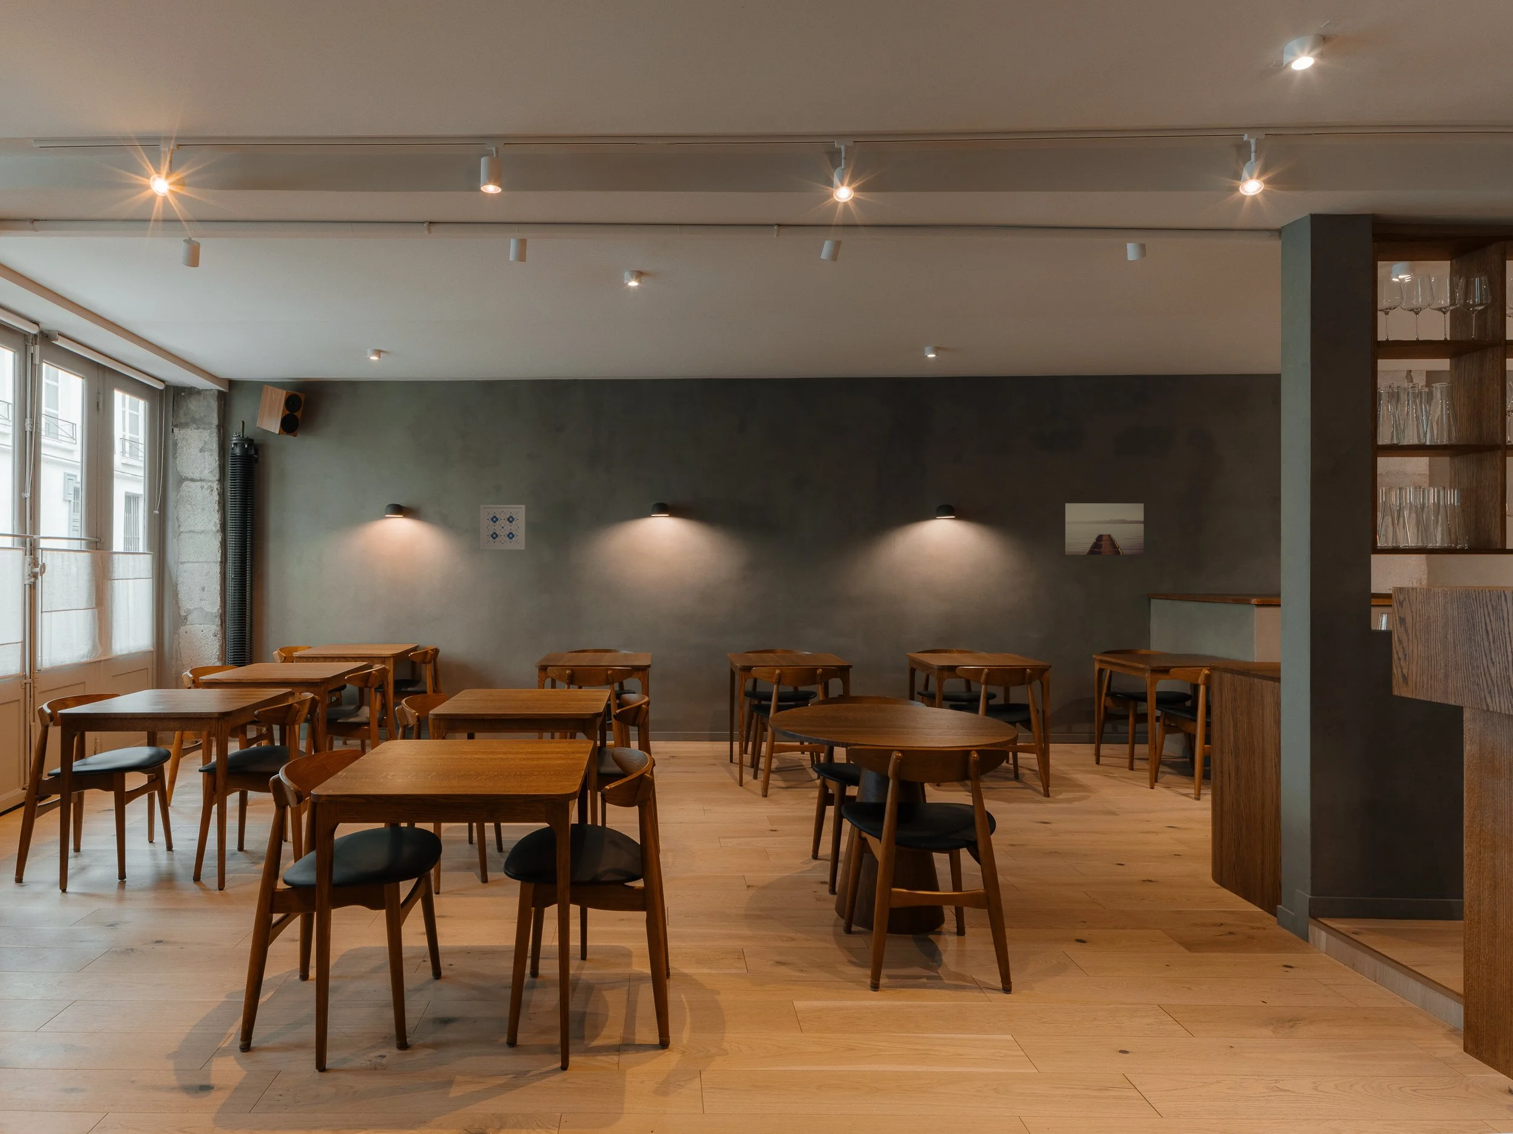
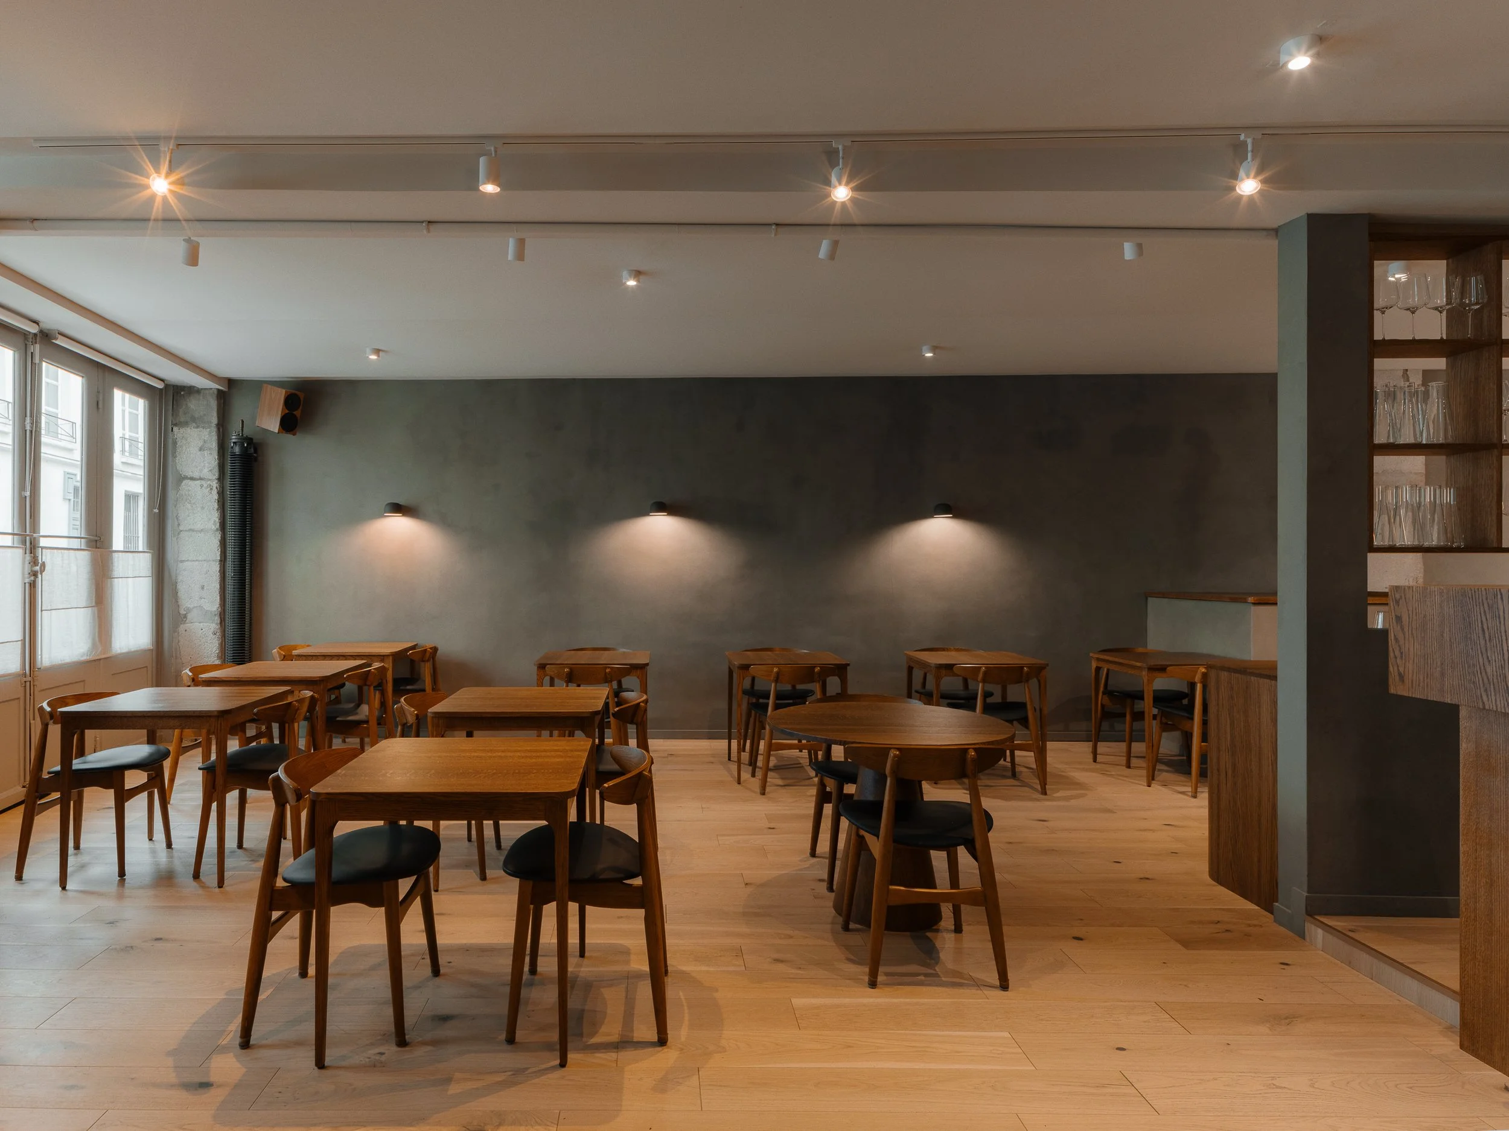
- wall art [1065,503,1145,556]
- wall art [479,504,527,550]
